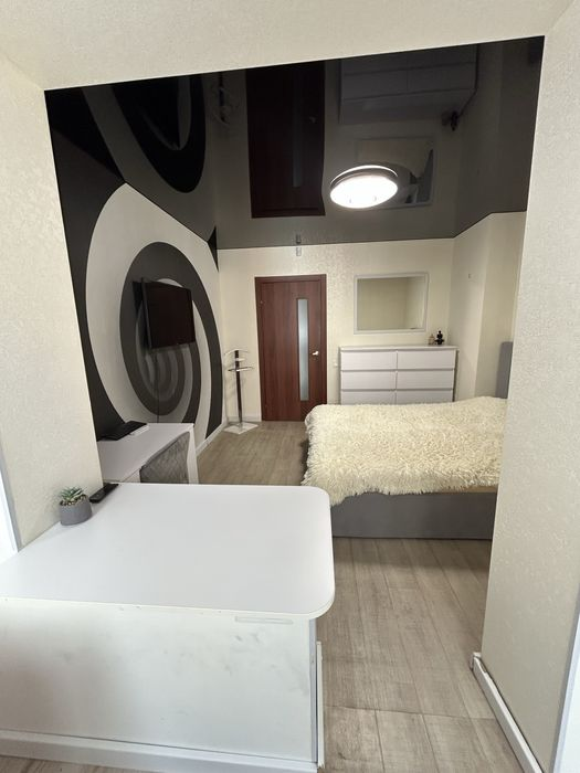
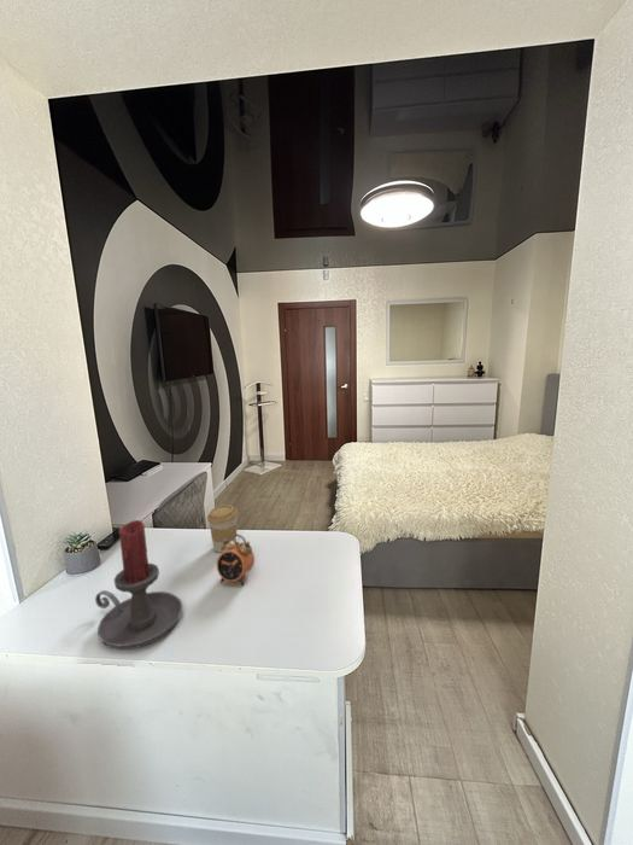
+ coffee cup [206,503,239,553]
+ alarm clock [216,534,256,587]
+ candle holder [94,519,183,651]
